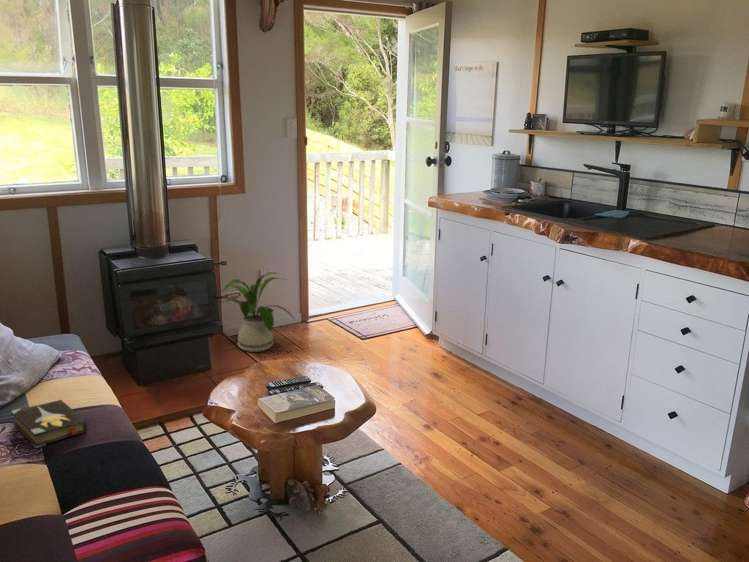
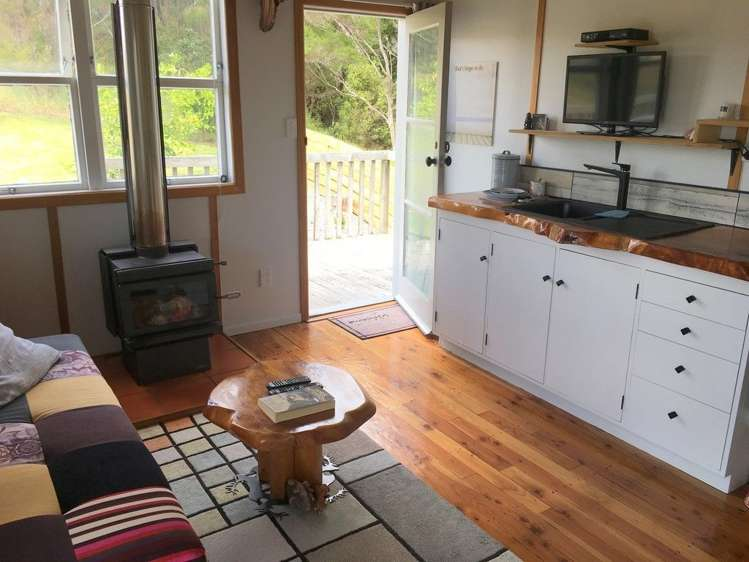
- house plant [218,271,297,353]
- hardback book [10,399,88,449]
